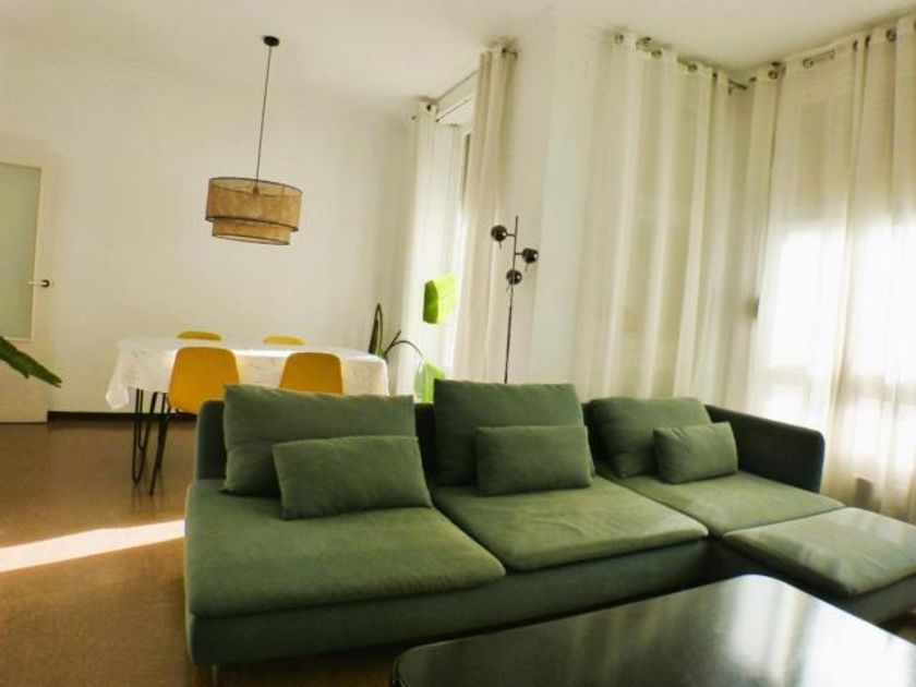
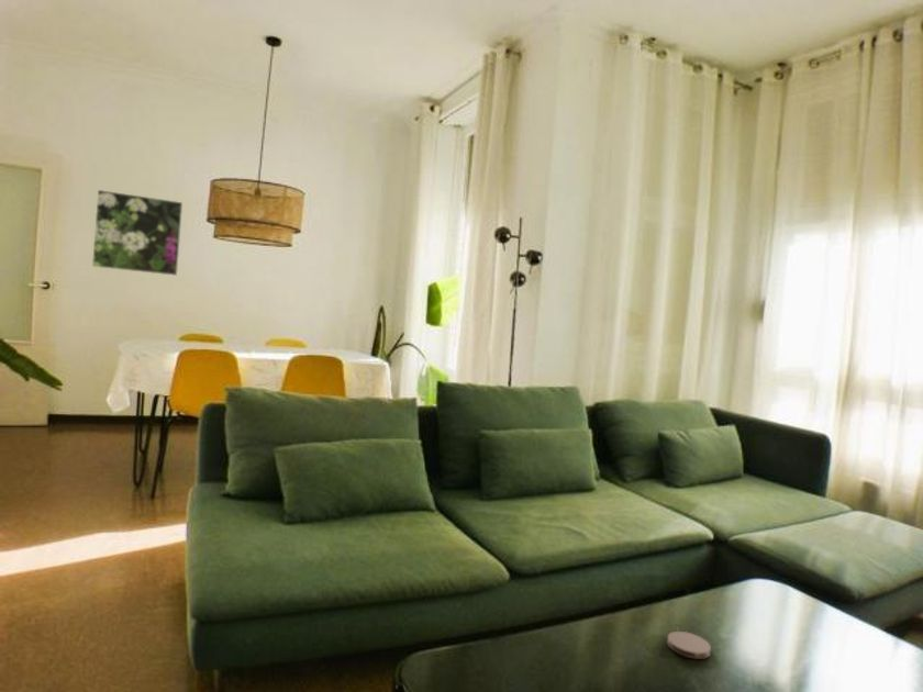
+ coaster [666,630,712,660]
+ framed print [91,189,184,277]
